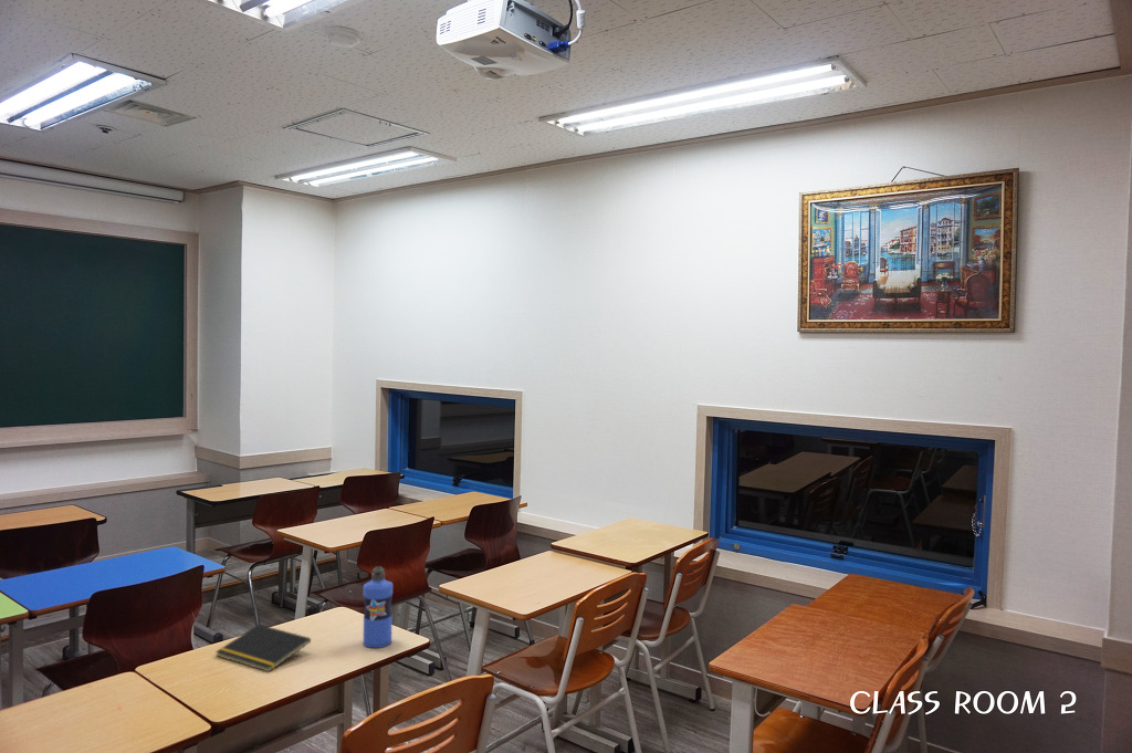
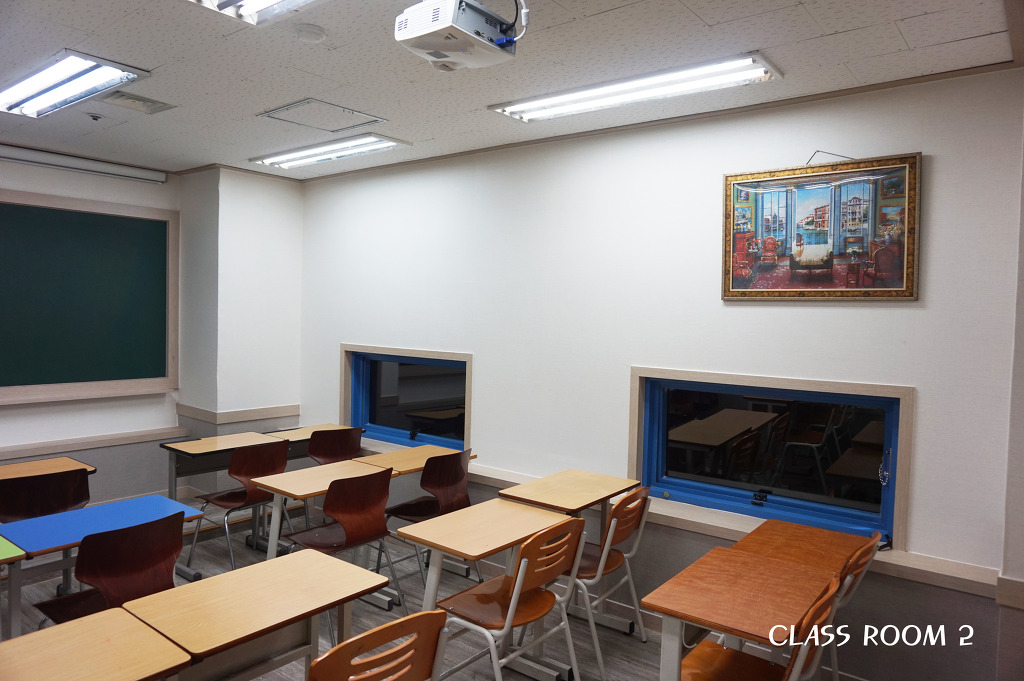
- water bottle [363,565,394,649]
- notepad [214,624,312,673]
